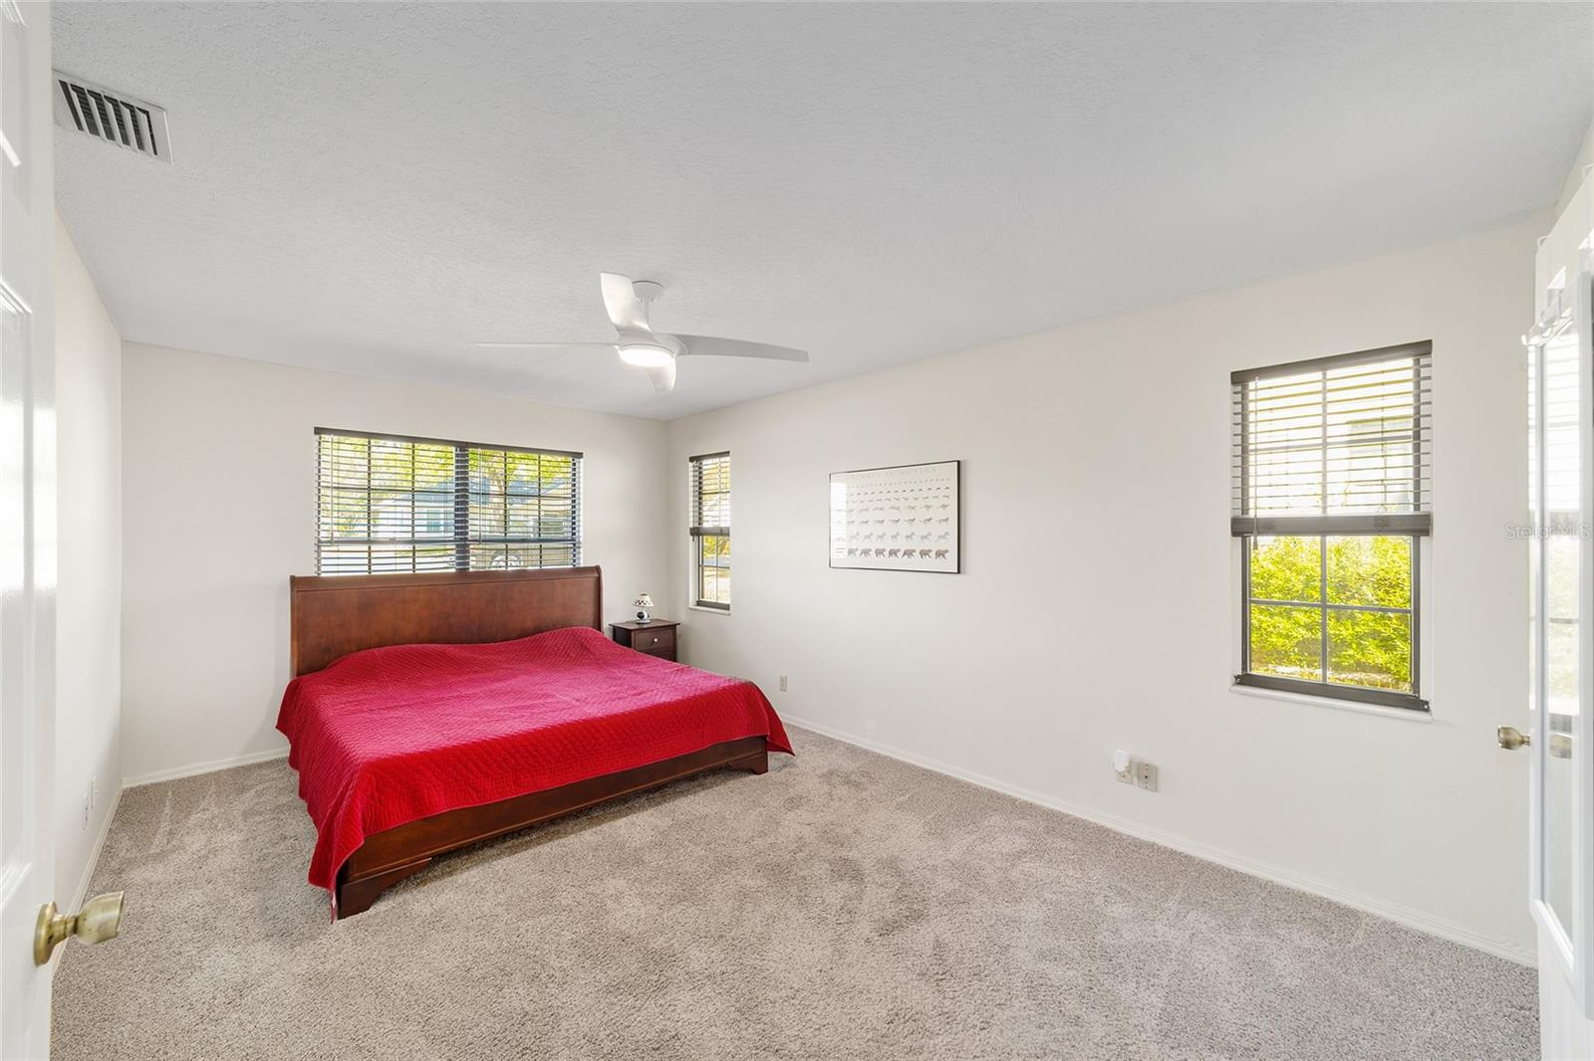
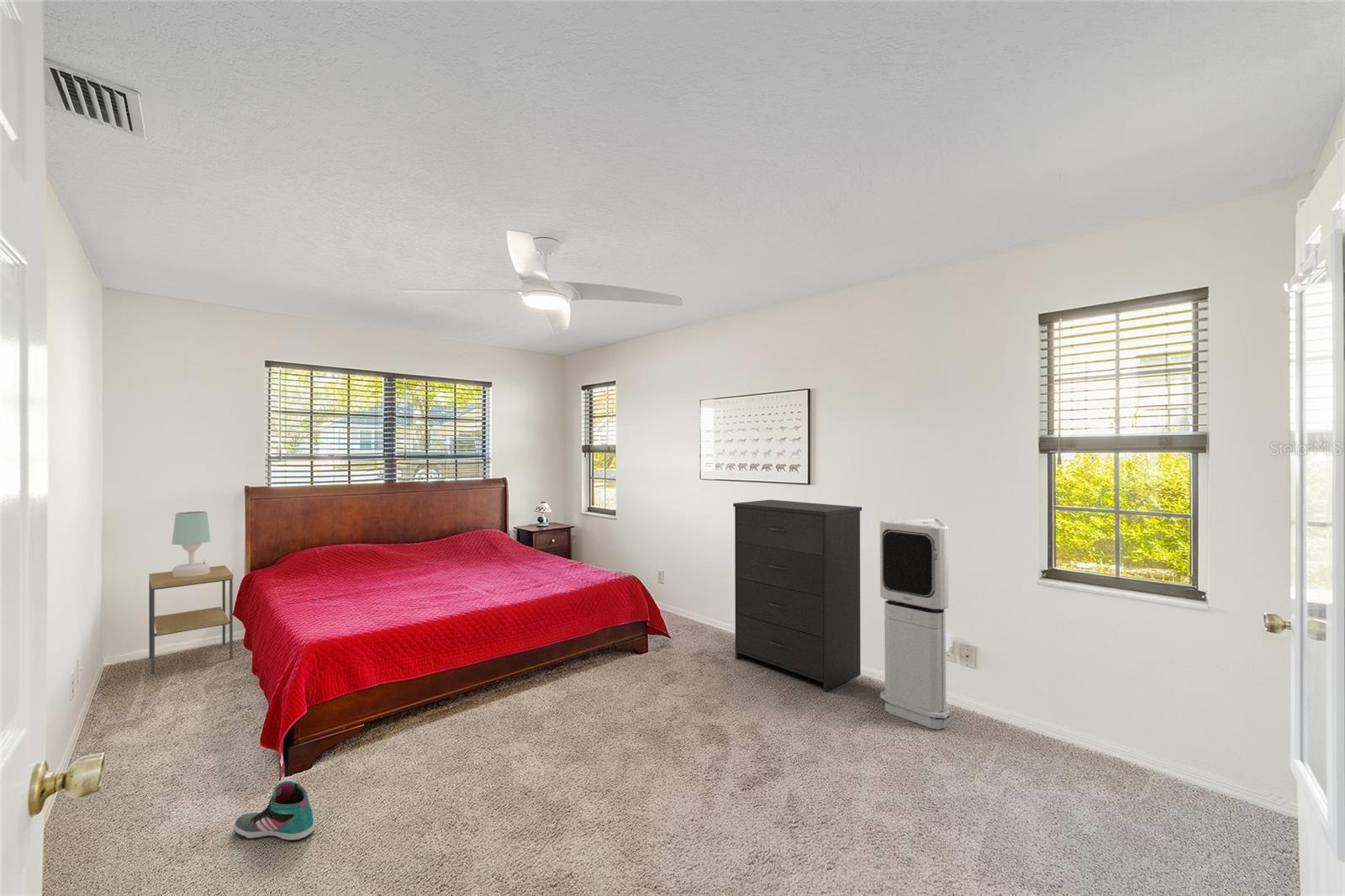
+ table lamp [171,510,211,577]
+ sneaker [233,780,315,841]
+ dresser [732,499,862,693]
+ air purifier [879,518,951,730]
+ side table [148,565,234,675]
